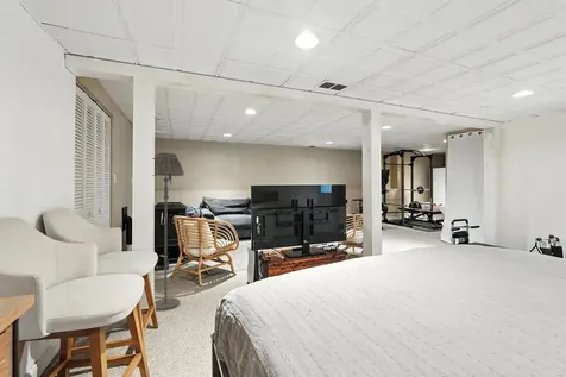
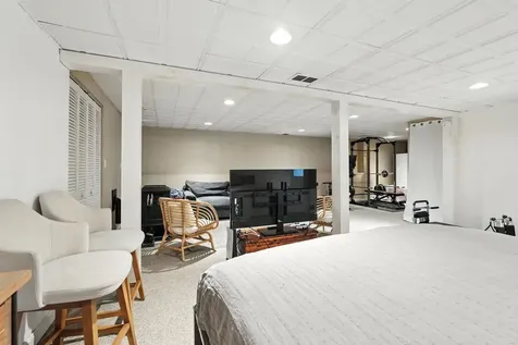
- floor lamp [153,152,185,312]
